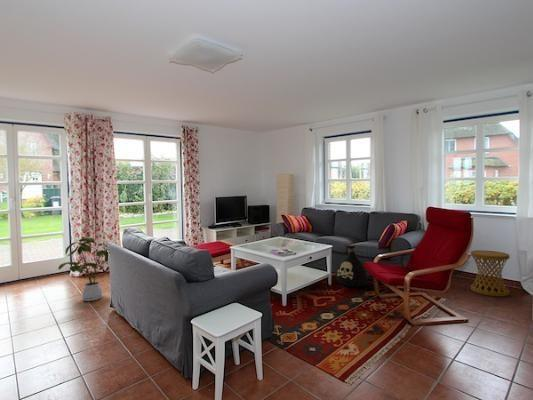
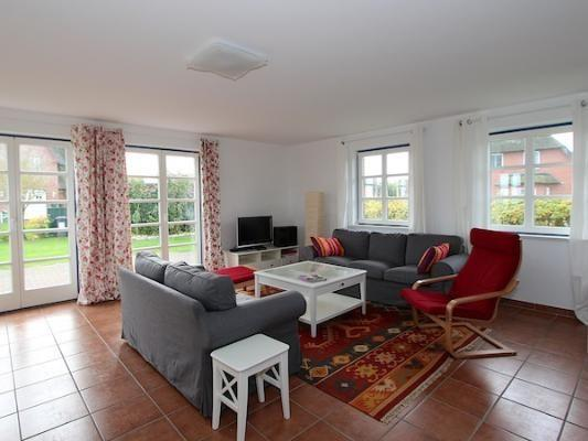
- house plant [57,237,109,302]
- side table [470,249,511,297]
- bag [335,245,370,288]
